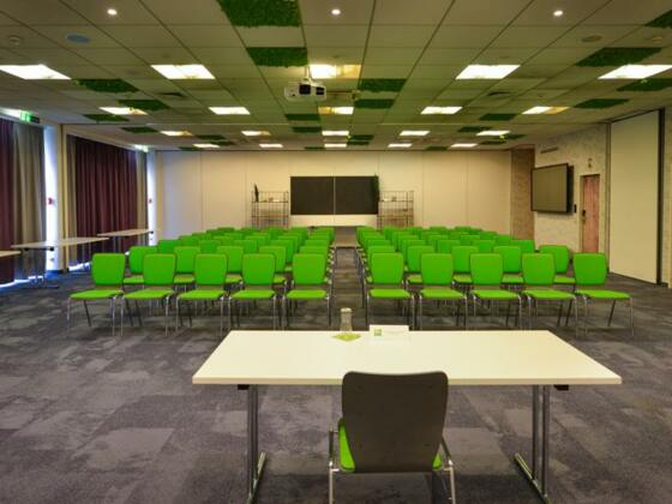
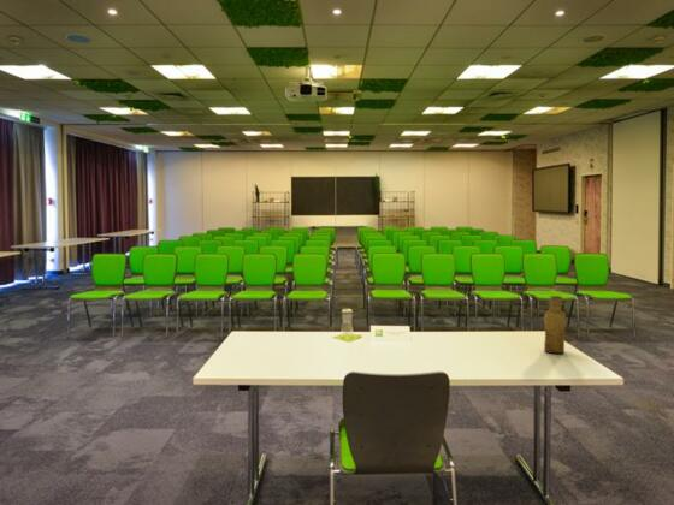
+ vase [543,295,567,355]
